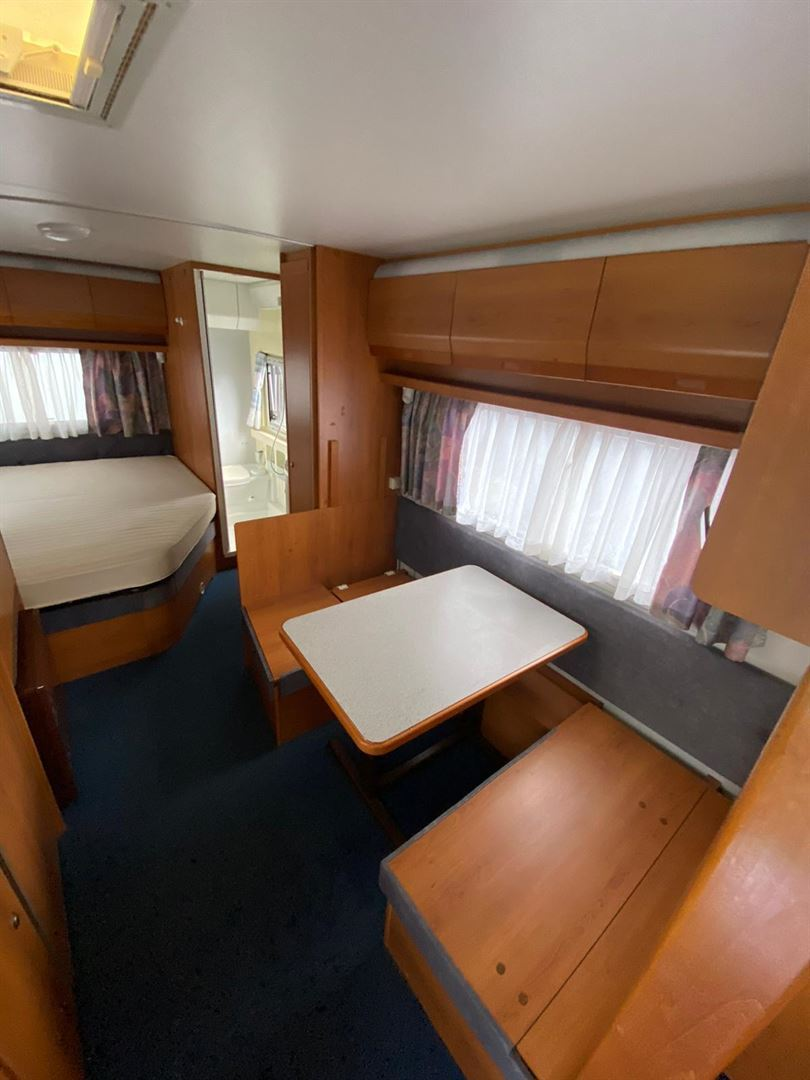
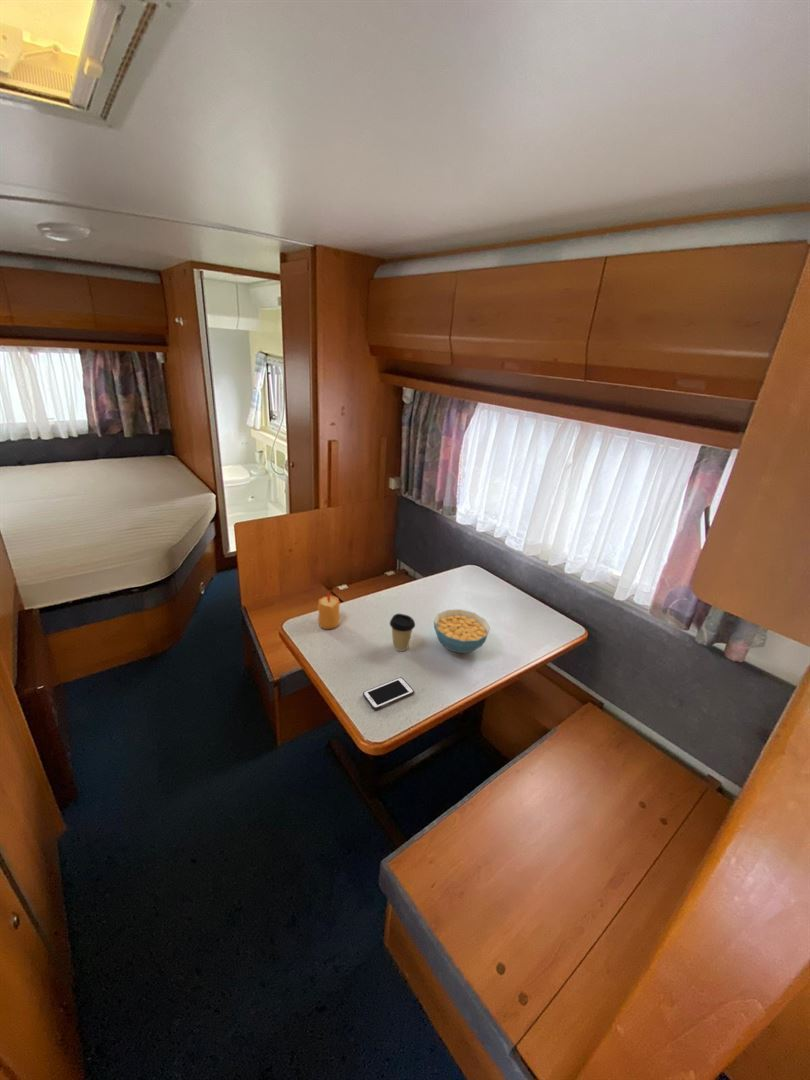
+ cell phone [362,676,415,711]
+ candle [317,590,340,630]
+ cereal bowl [433,609,491,654]
+ coffee cup [389,613,416,652]
